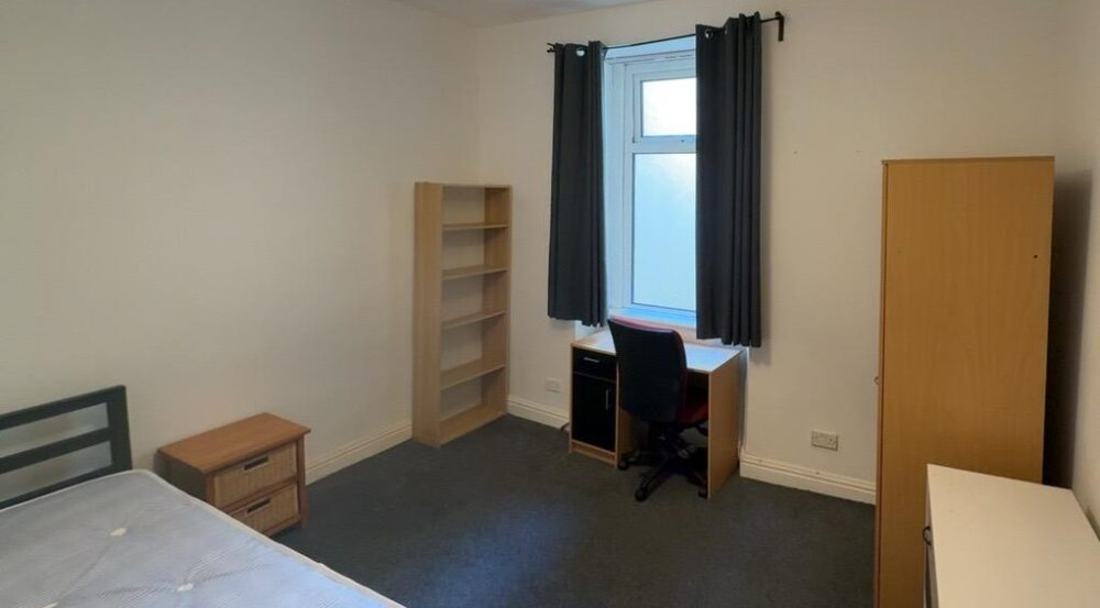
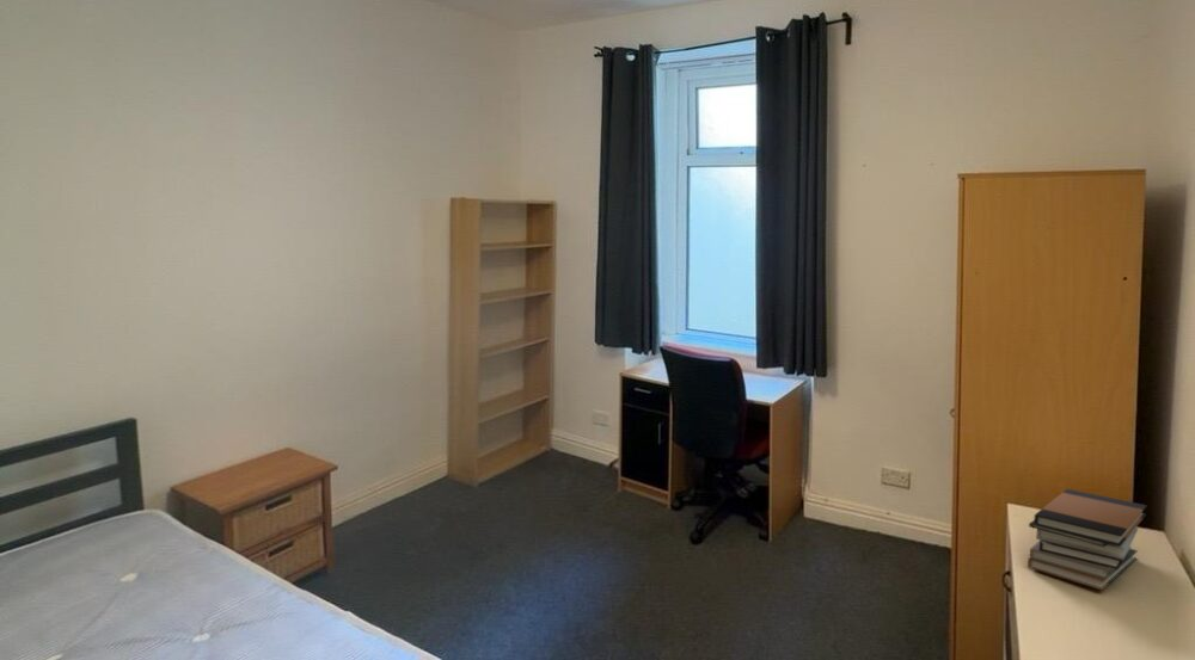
+ book stack [1027,488,1148,592]
